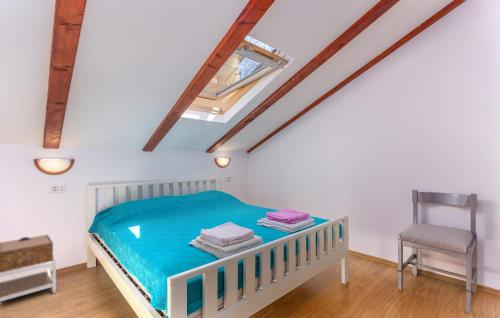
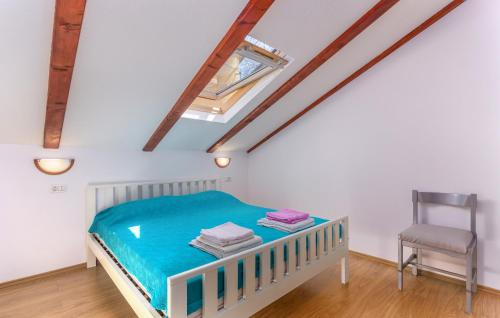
- nightstand [0,234,57,302]
